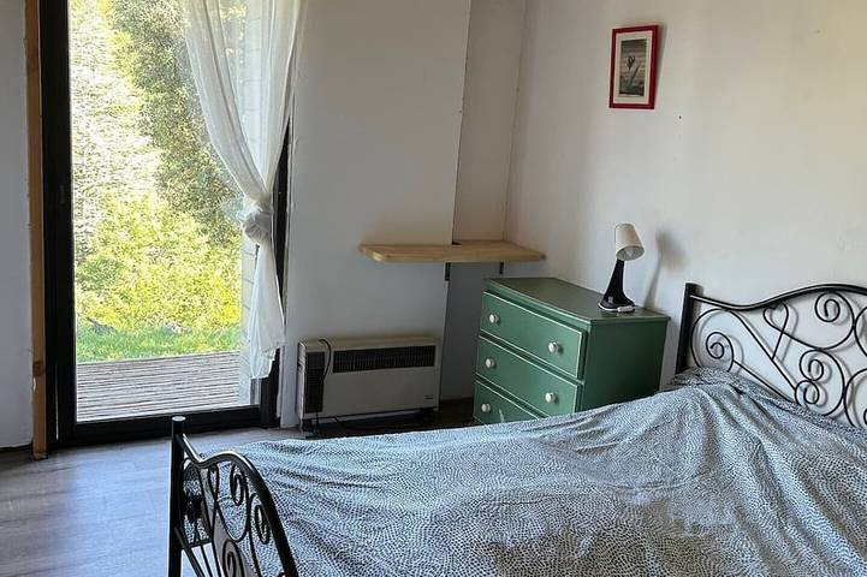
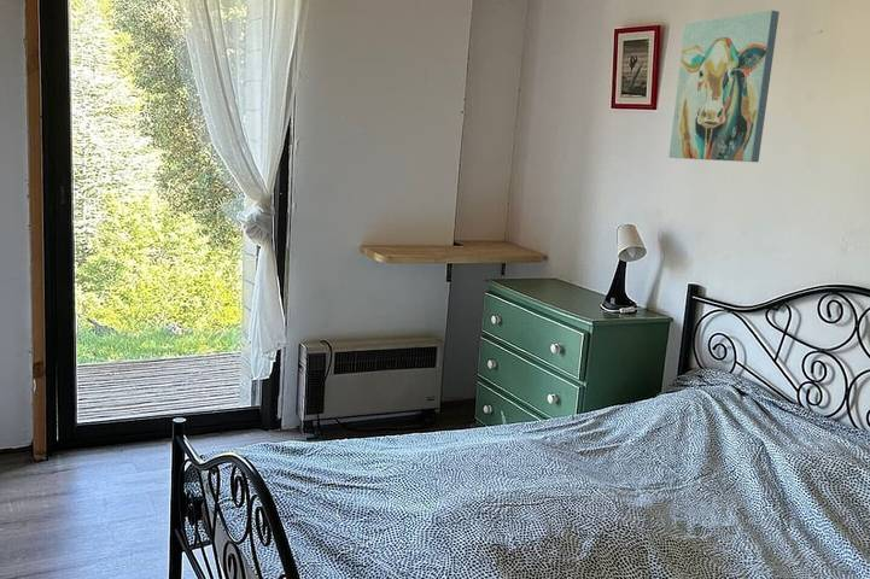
+ wall art [668,8,781,163]
